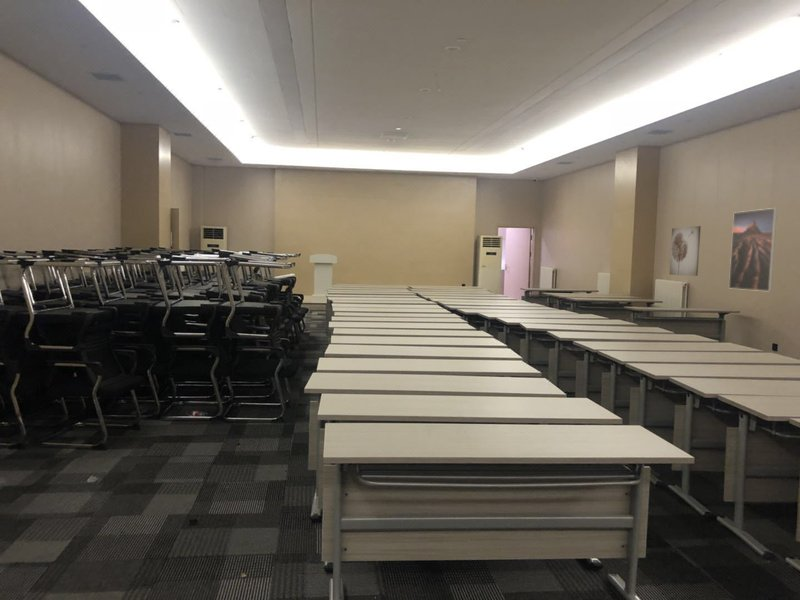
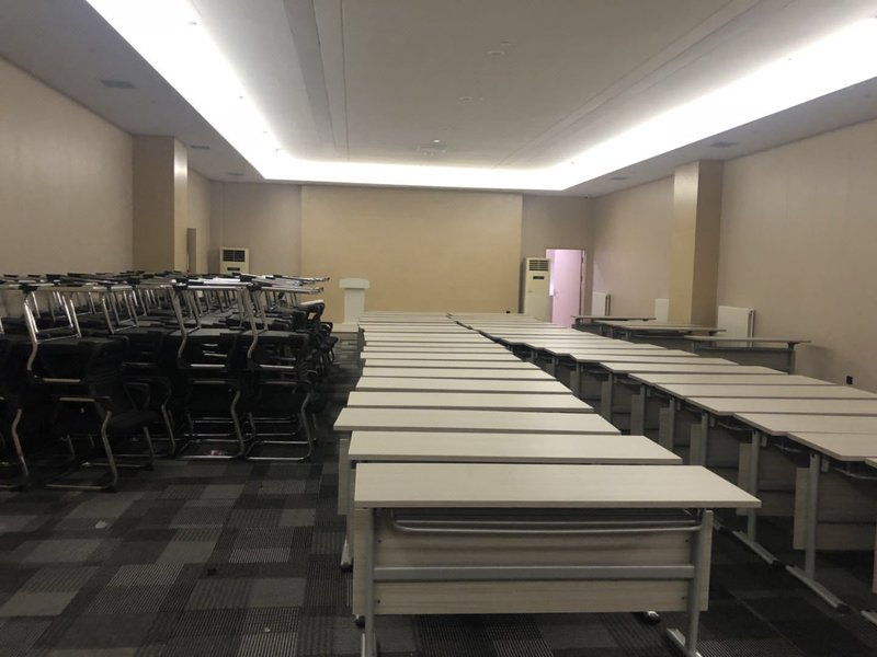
- wall art [668,225,702,277]
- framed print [728,207,778,292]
